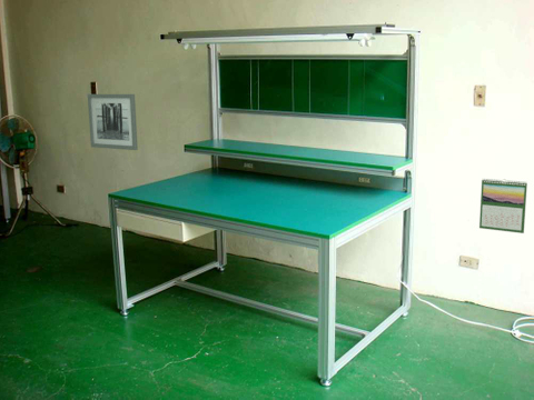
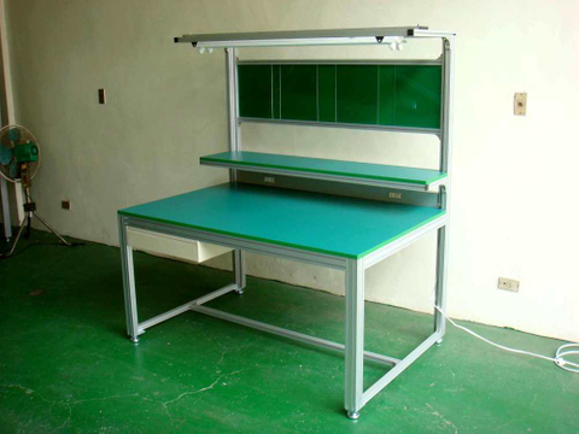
- wall art [87,93,139,151]
- calendar [478,178,528,234]
